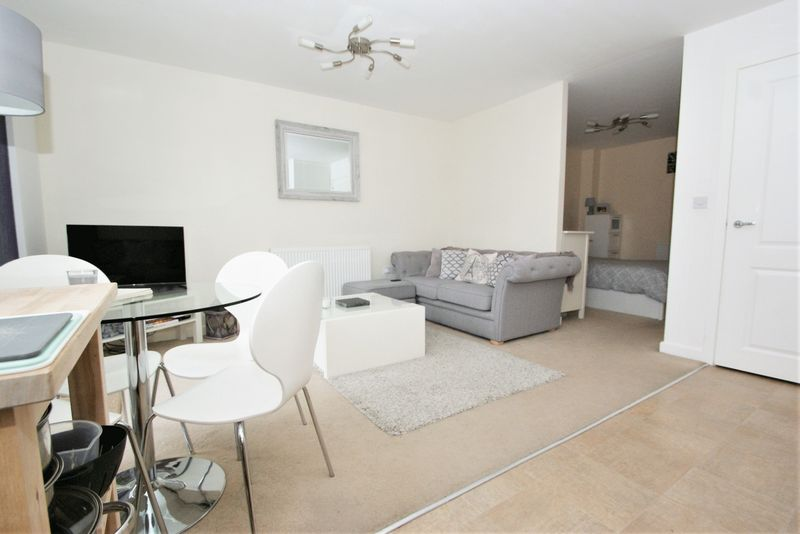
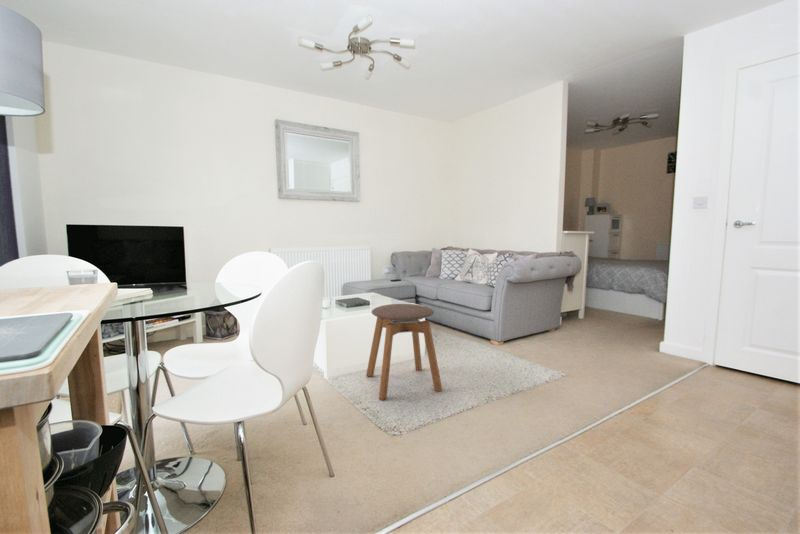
+ stool [365,303,443,401]
